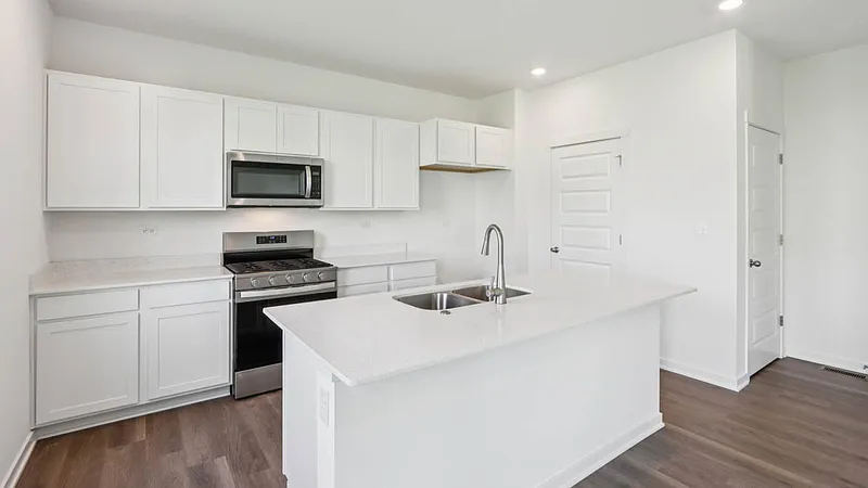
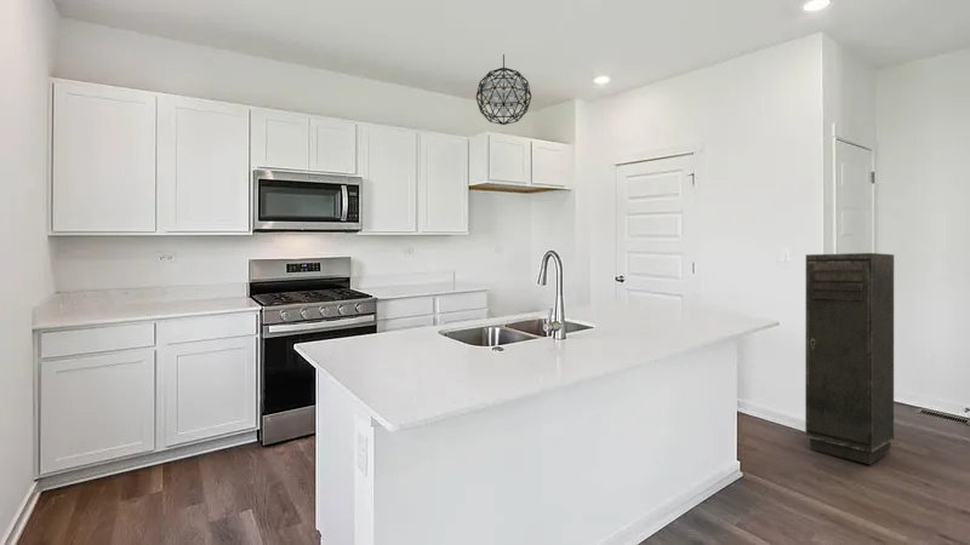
+ storage cabinet [804,252,895,465]
+ pendant light [475,53,532,126]
